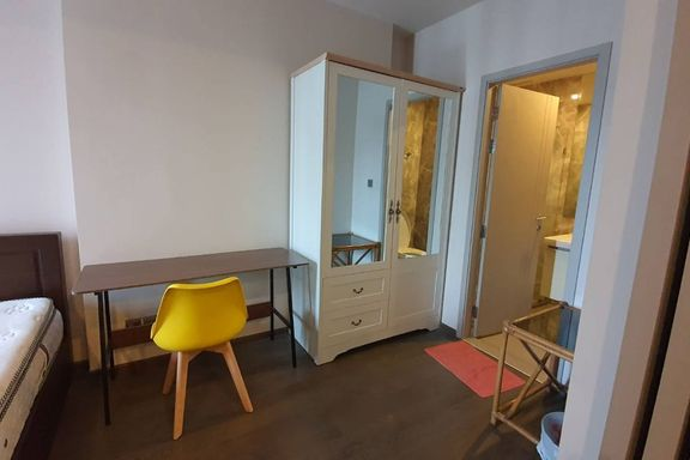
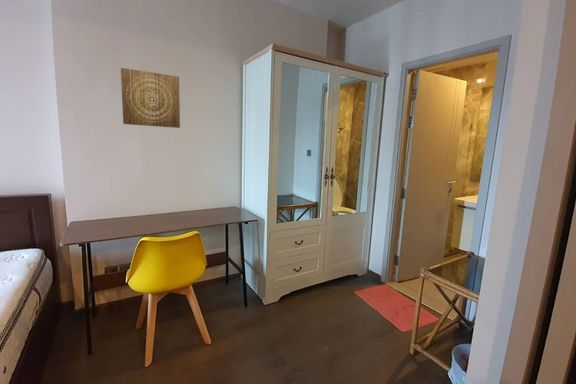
+ wall art [120,67,181,129]
